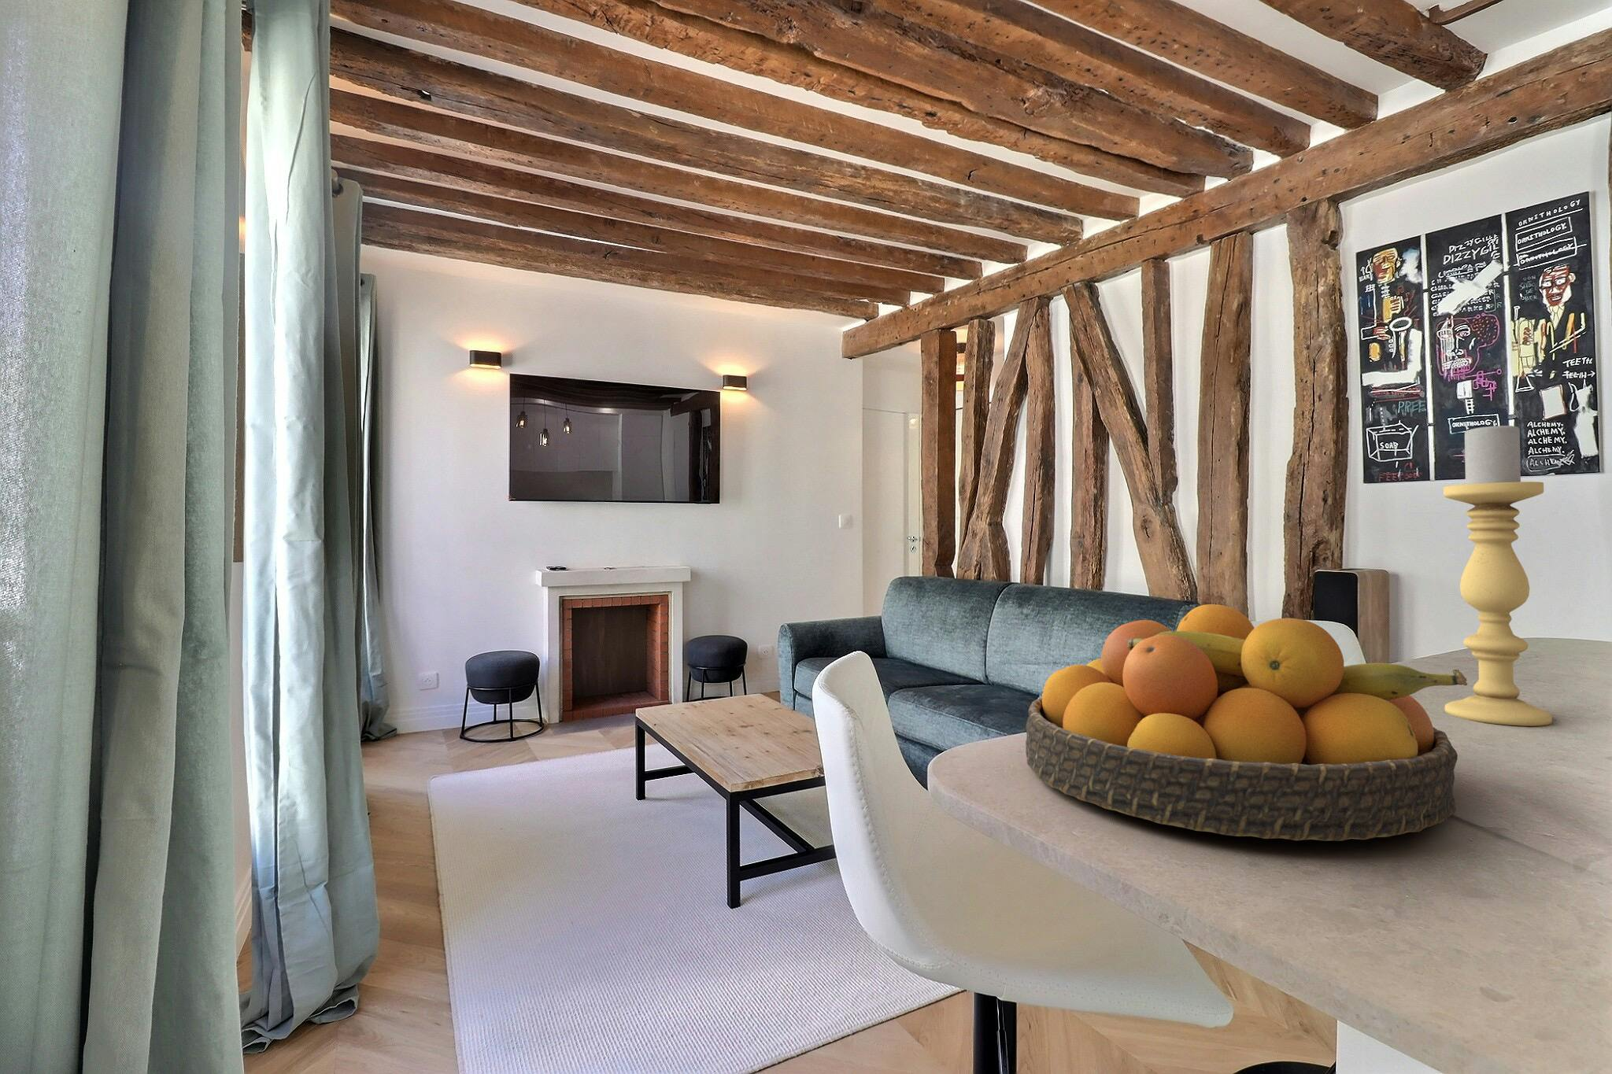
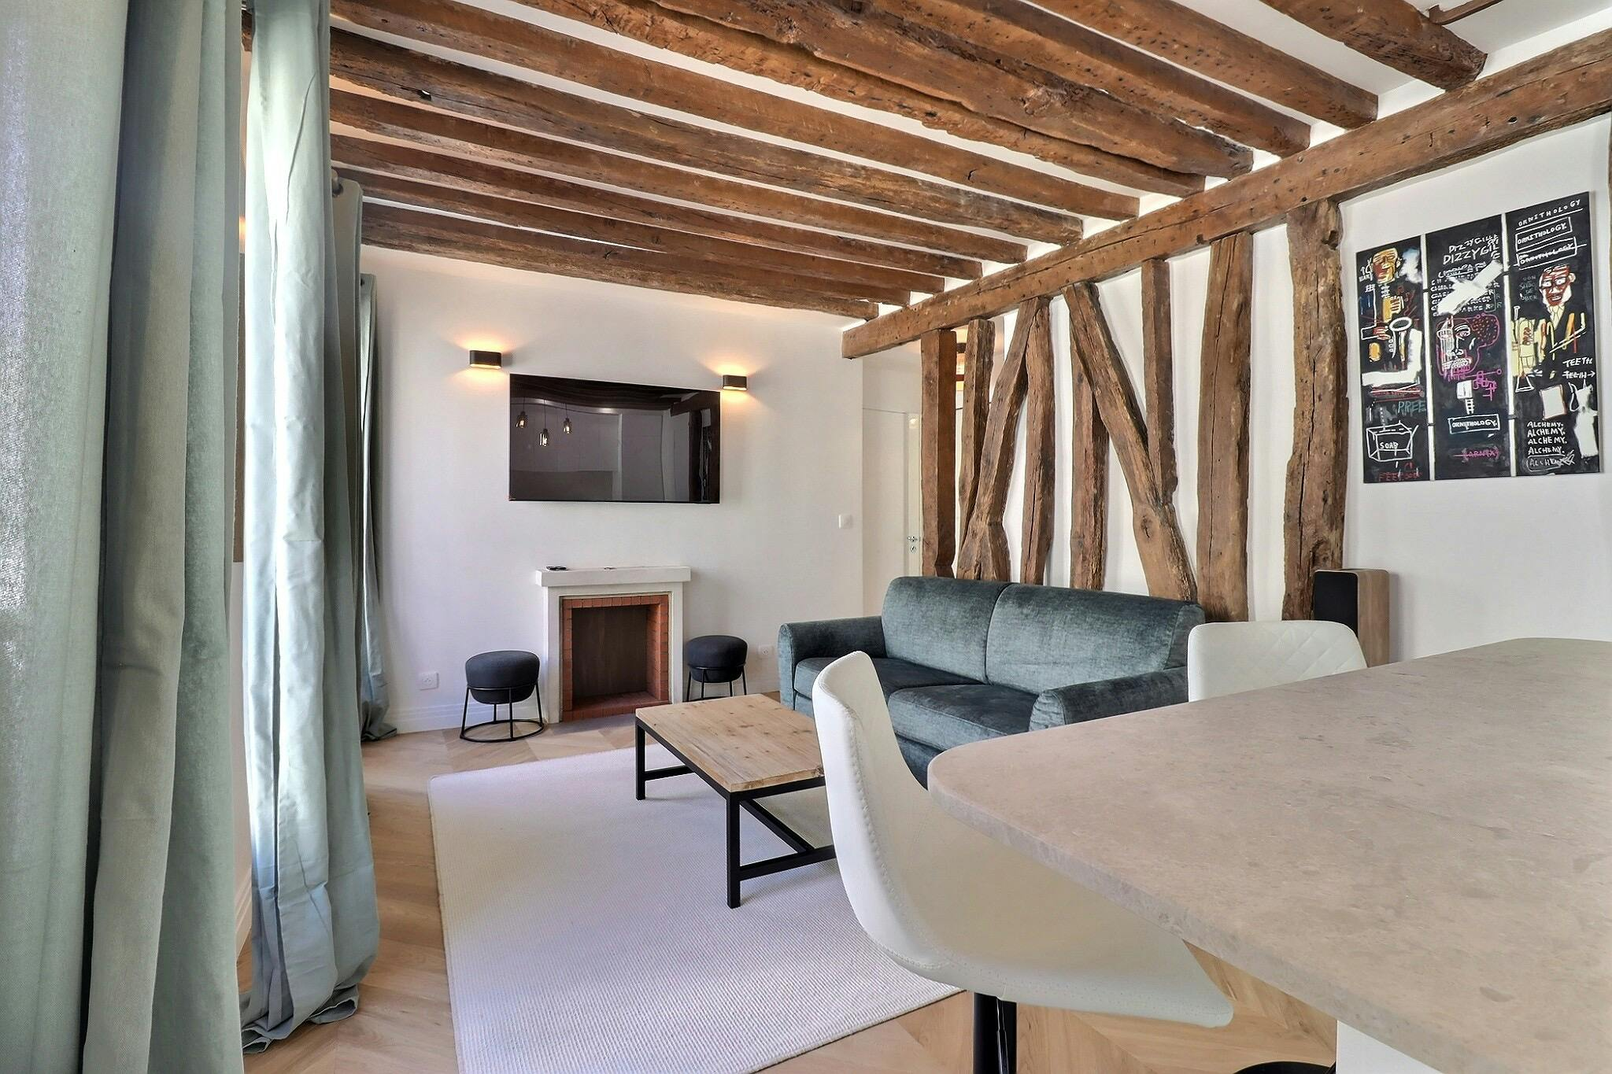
- candle holder [1443,421,1553,728]
- fruit bowl [1025,603,1468,841]
